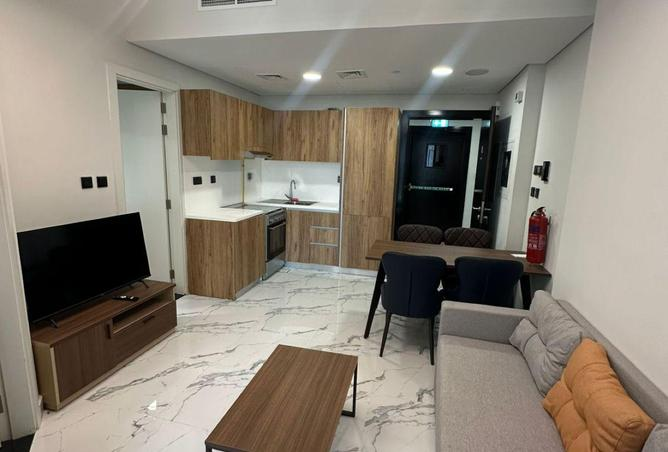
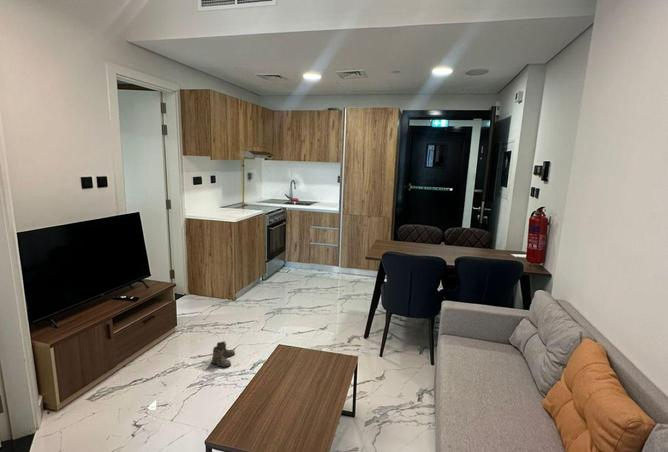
+ boots [211,340,236,370]
